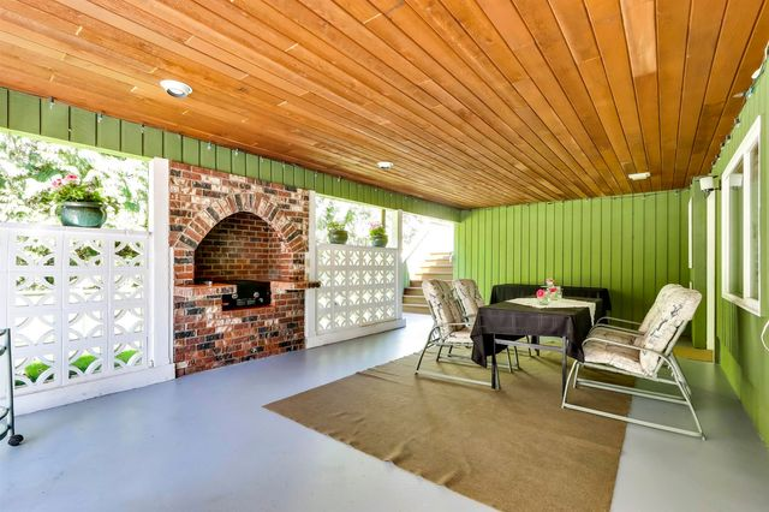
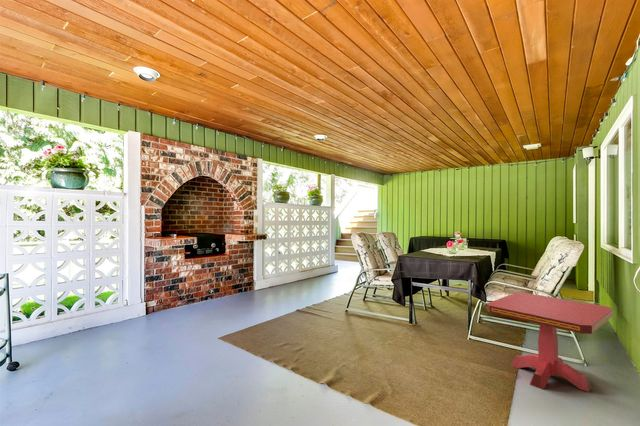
+ side table [486,291,614,393]
